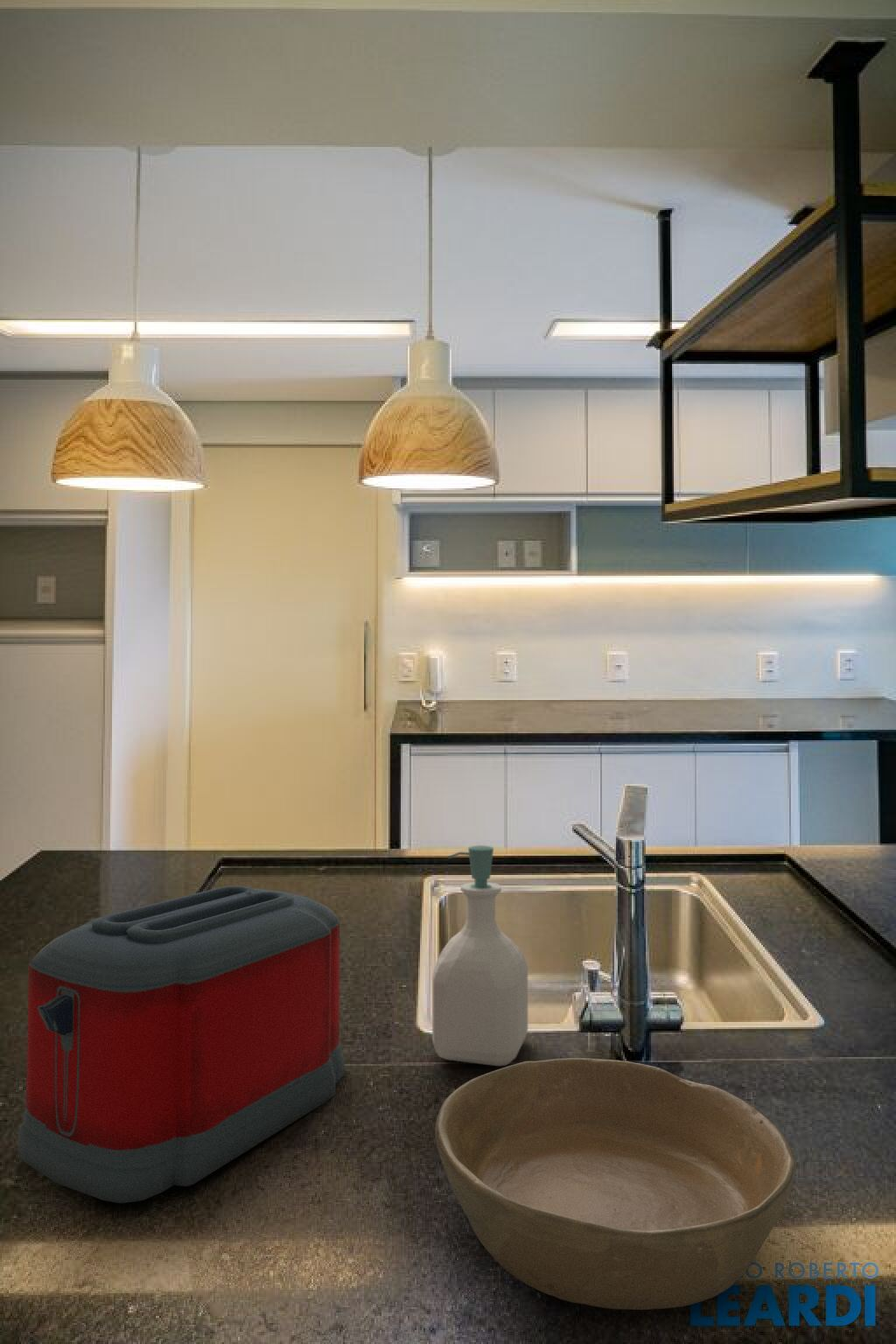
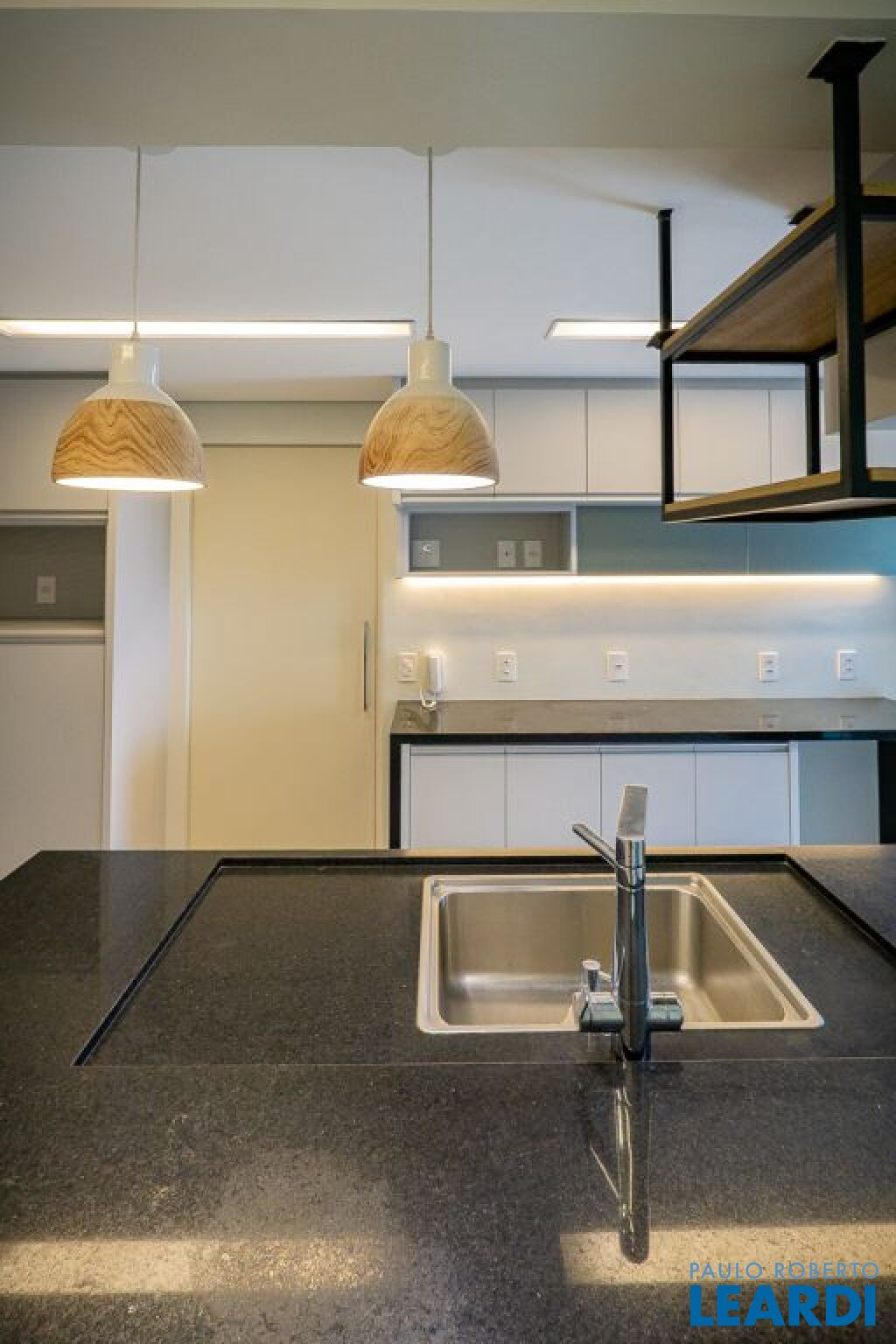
- bowl [434,1057,797,1311]
- soap bottle [431,844,528,1067]
- toaster [18,885,345,1204]
